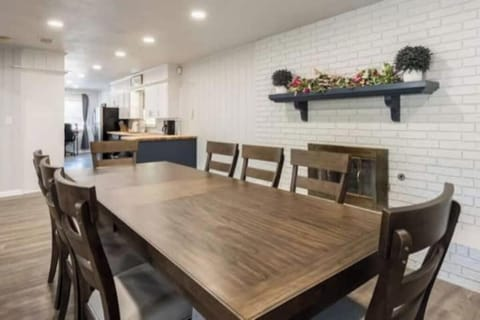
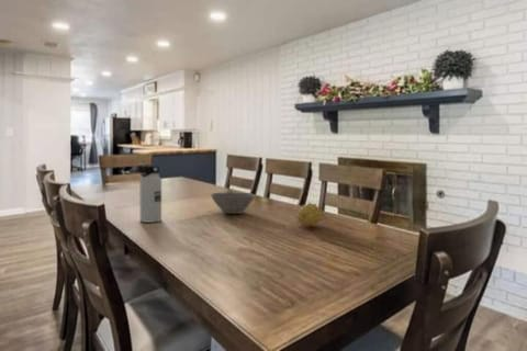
+ water bottle [139,165,162,224]
+ bowl [210,192,256,215]
+ fruit [294,201,325,228]
